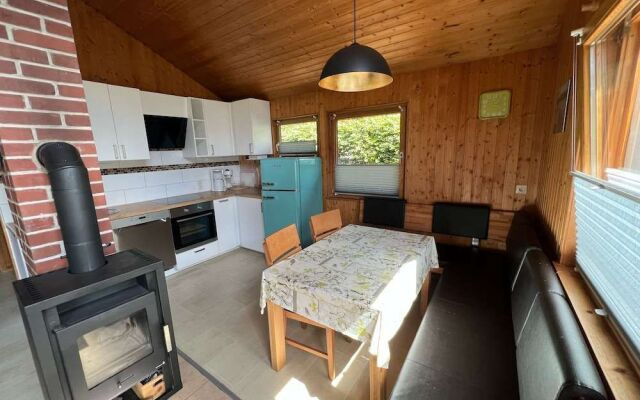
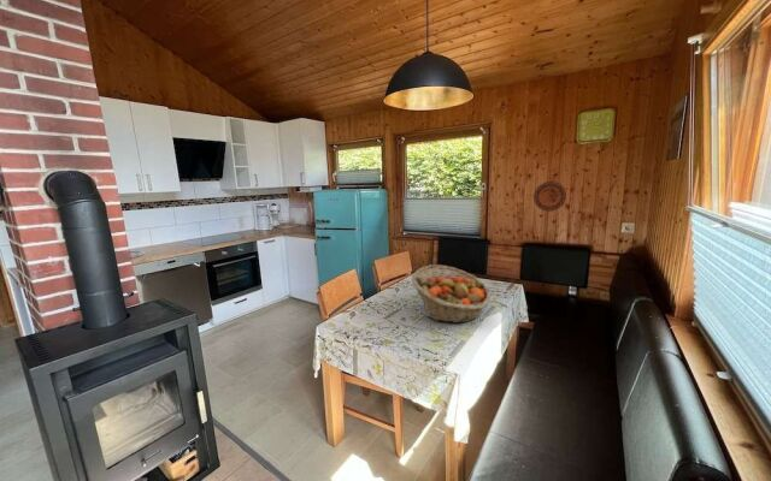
+ decorative plate [532,180,567,213]
+ fruit basket [411,263,492,323]
